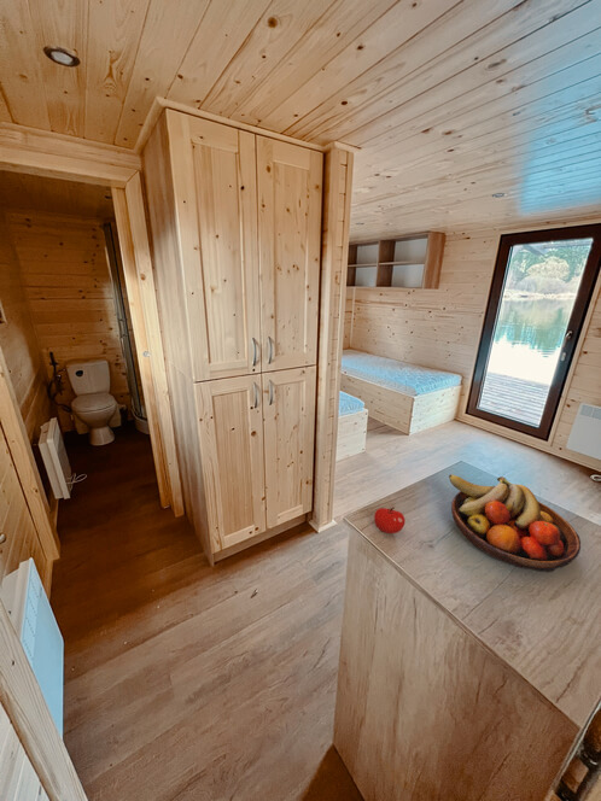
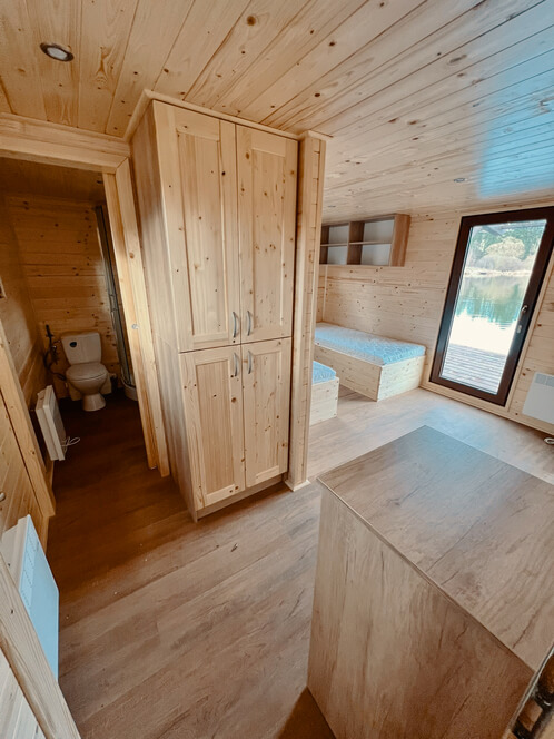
- fruit bowl [448,473,582,573]
- apple [373,507,407,534]
